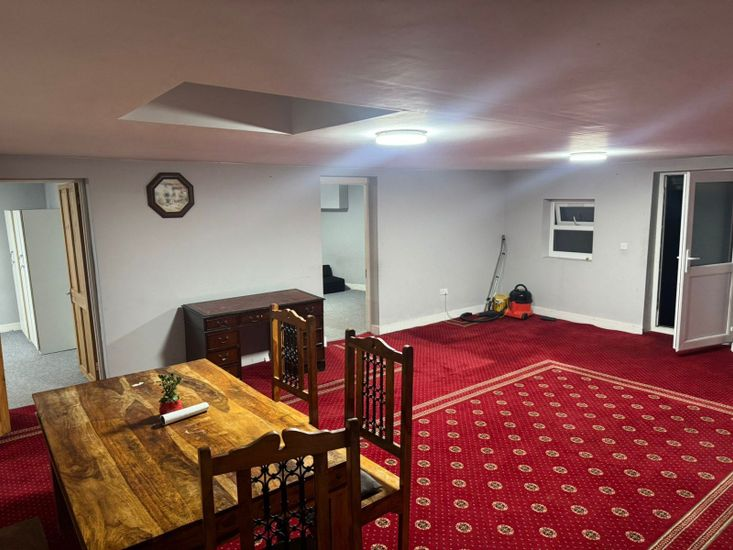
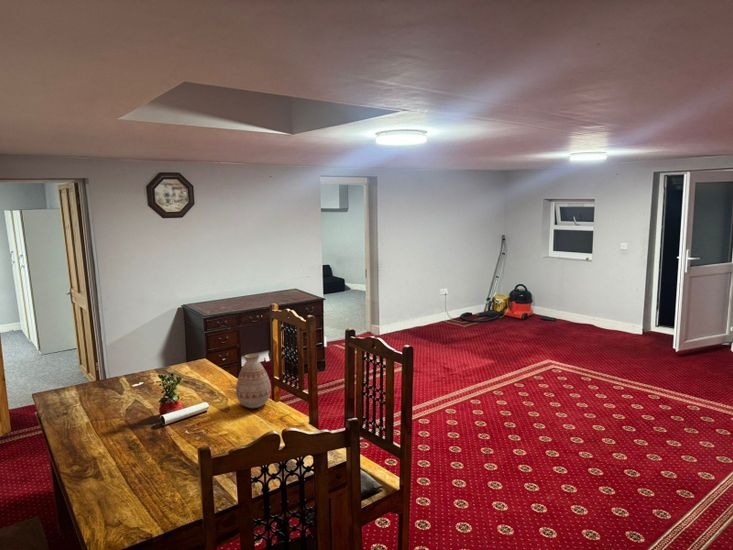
+ vase [235,353,272,409]
